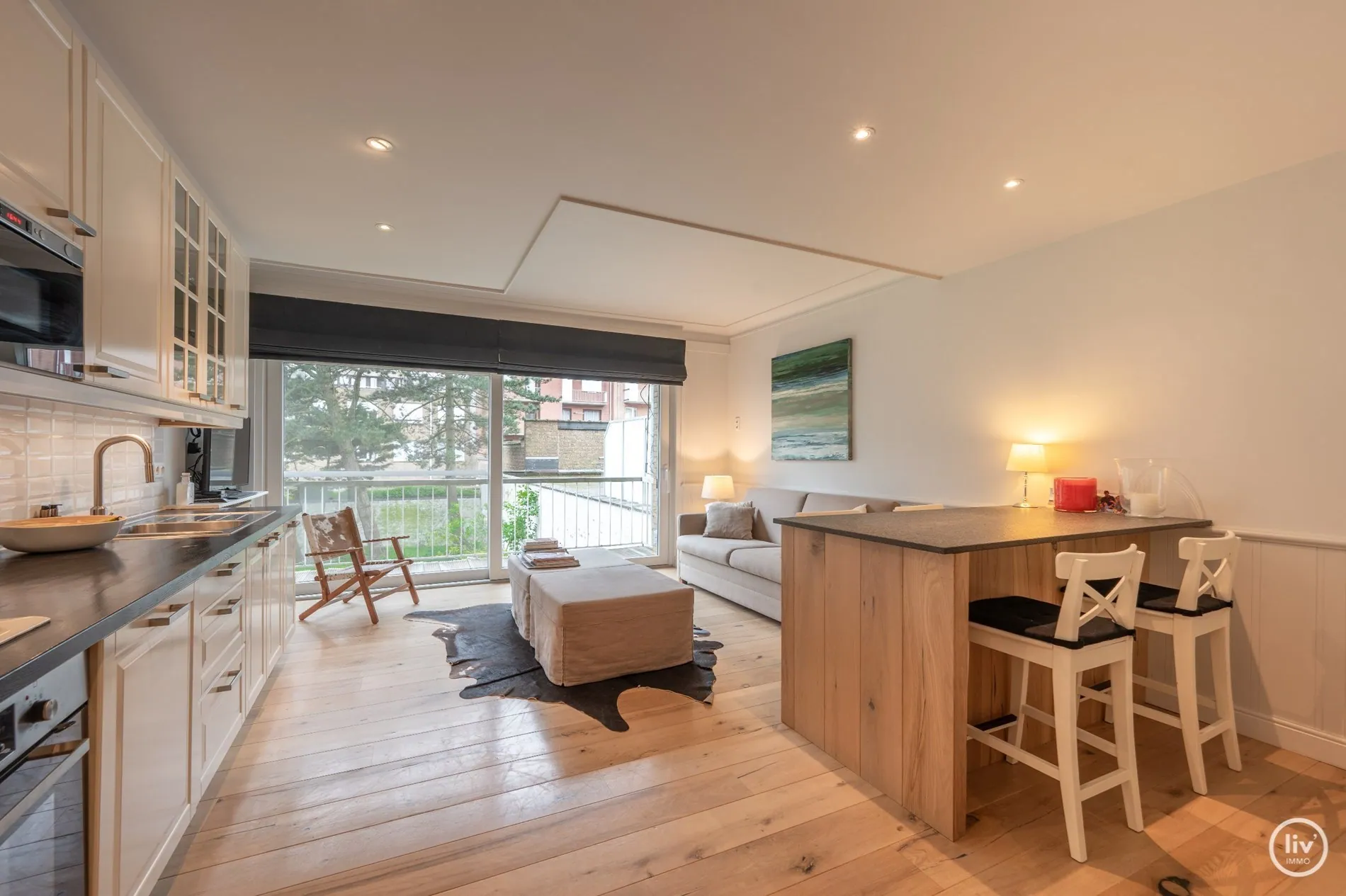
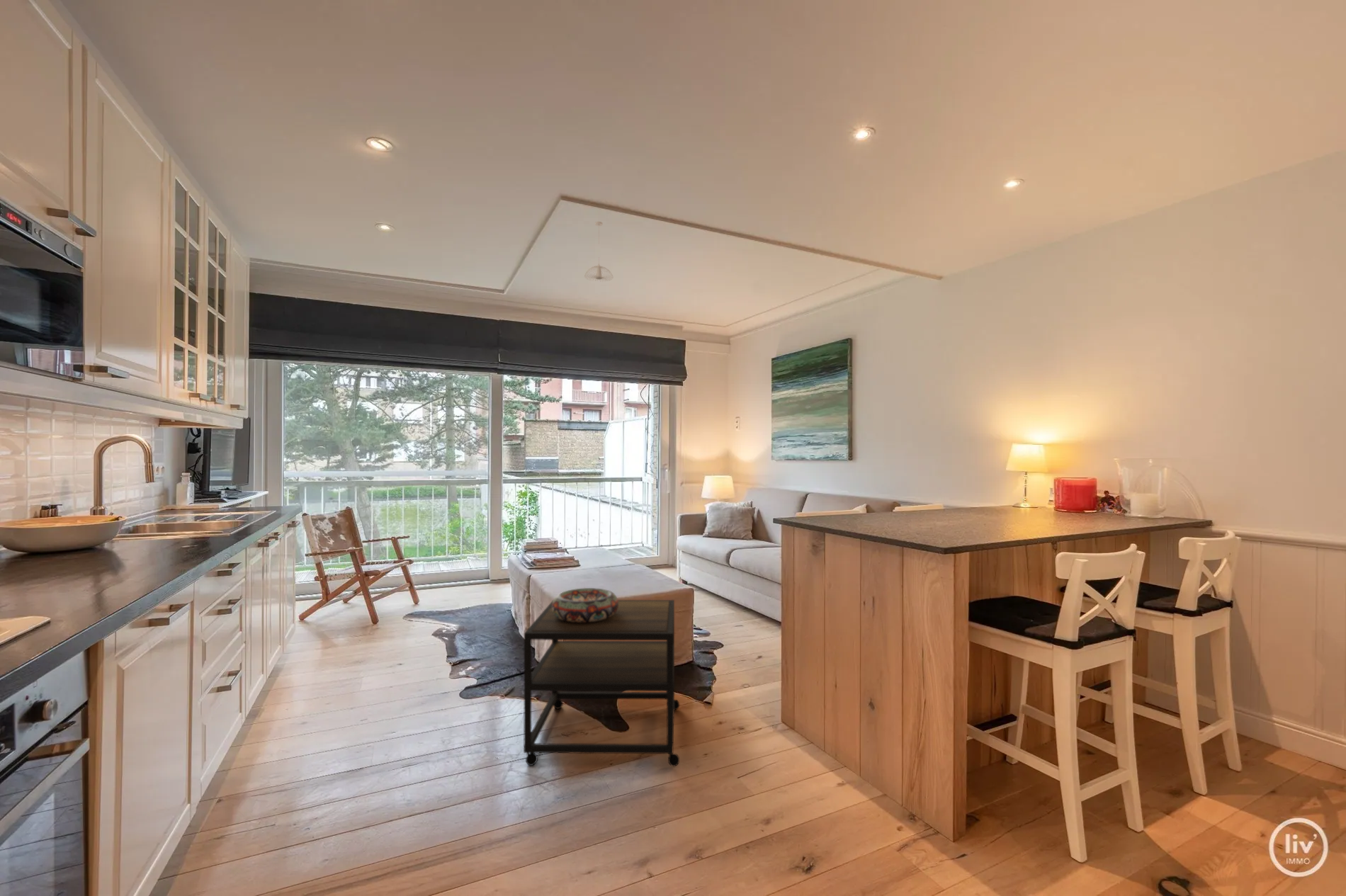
+ pendant light [584,221,613,282]
+ decorative bowl [552,587,618,623]
+ side table [523,599,680,767]
